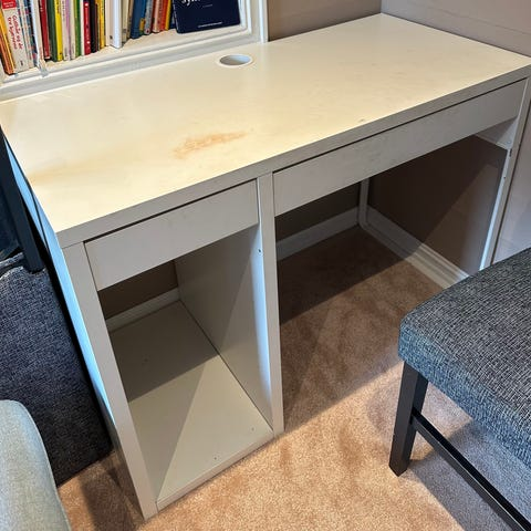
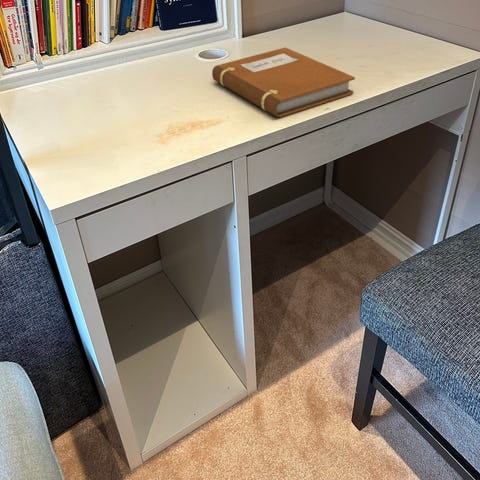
+ notebook [211,47,356,118]
